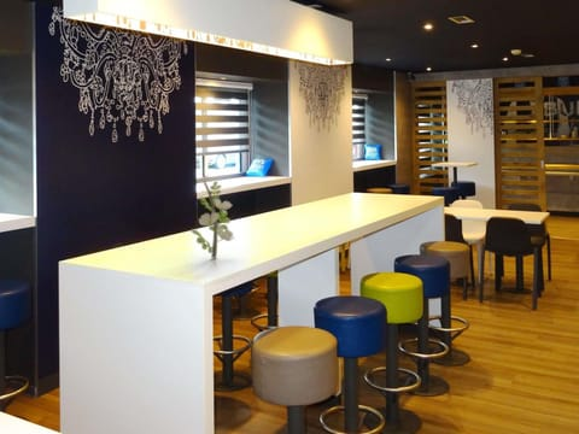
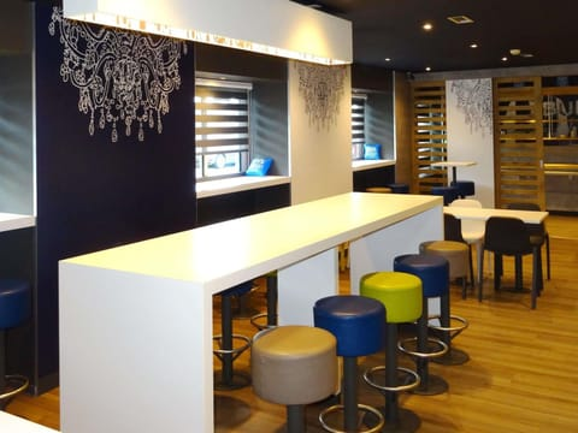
- flower [189,180,236,259]
